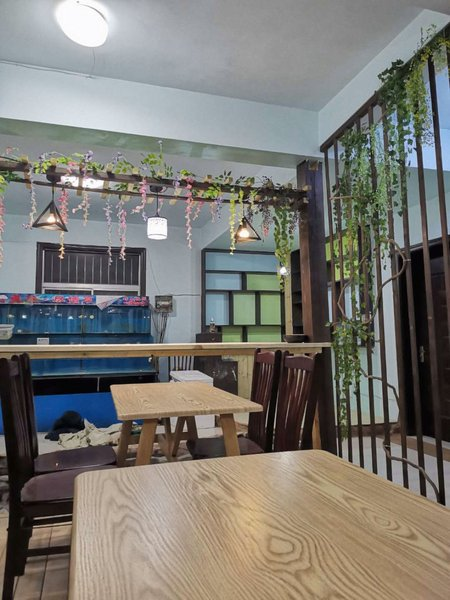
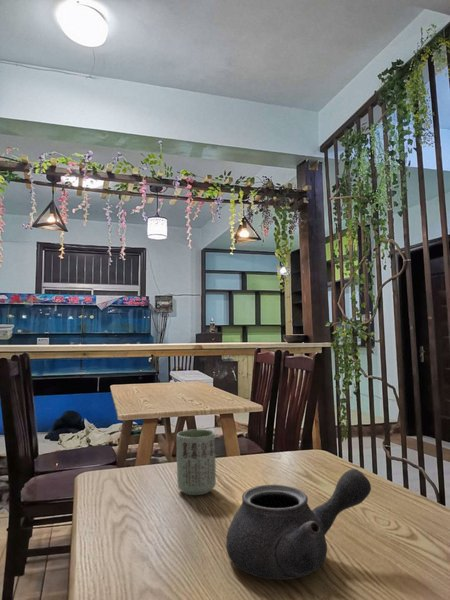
+ cup [176,428,217,496]
+ teapot [225,468,372,580]
